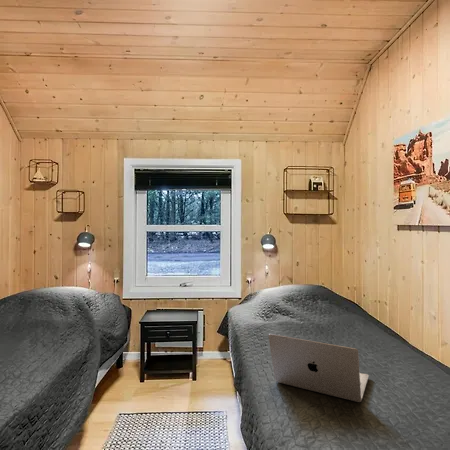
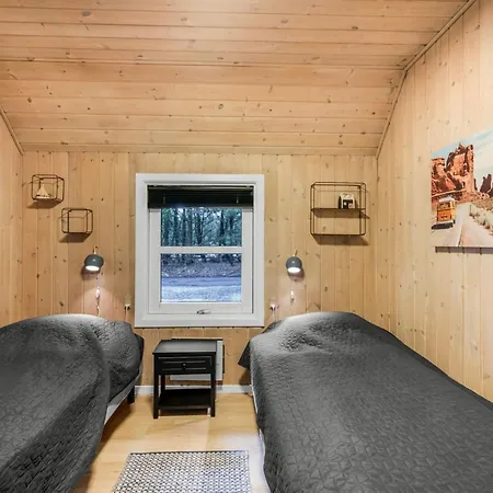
- laptop [267,333,370,403]
